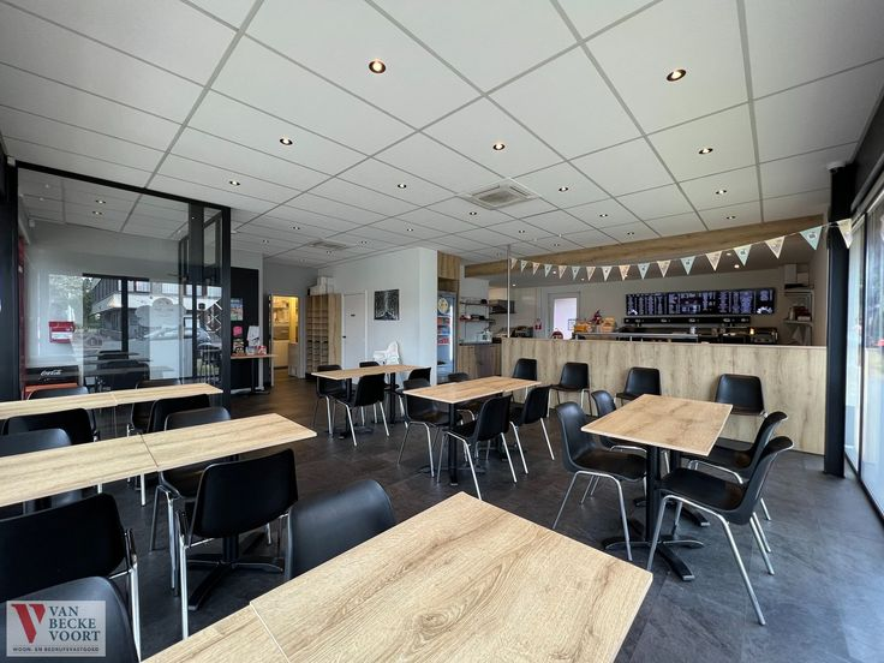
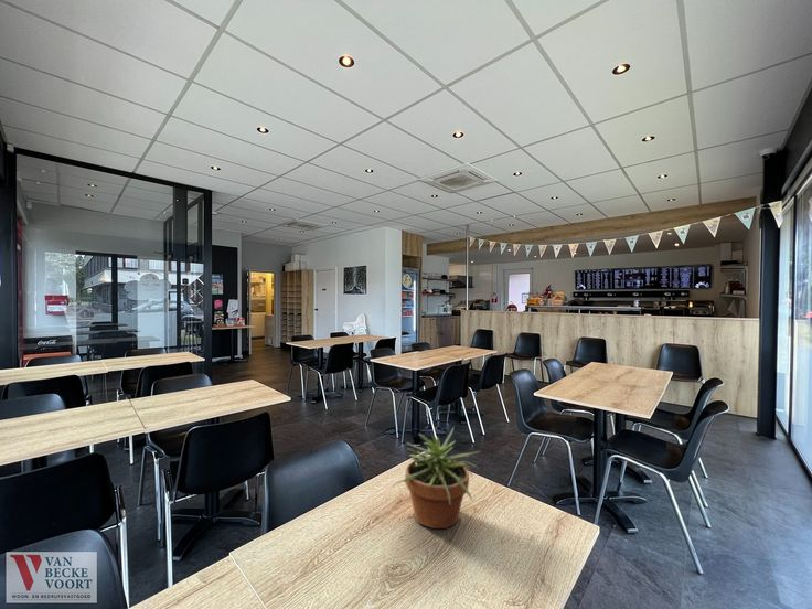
+ potted plant [392,426,481,530]
